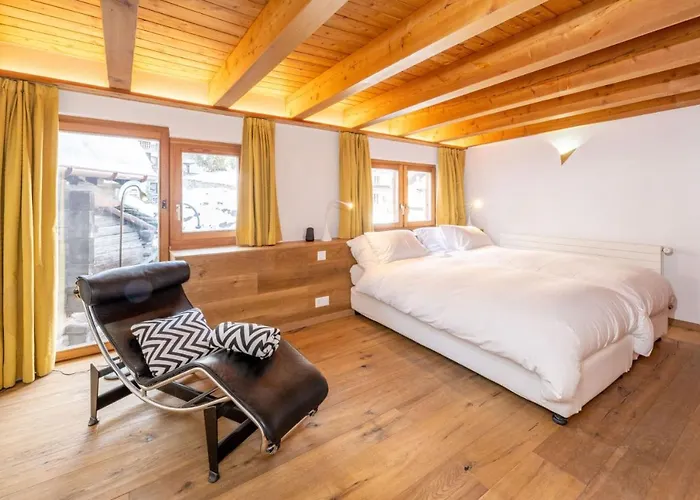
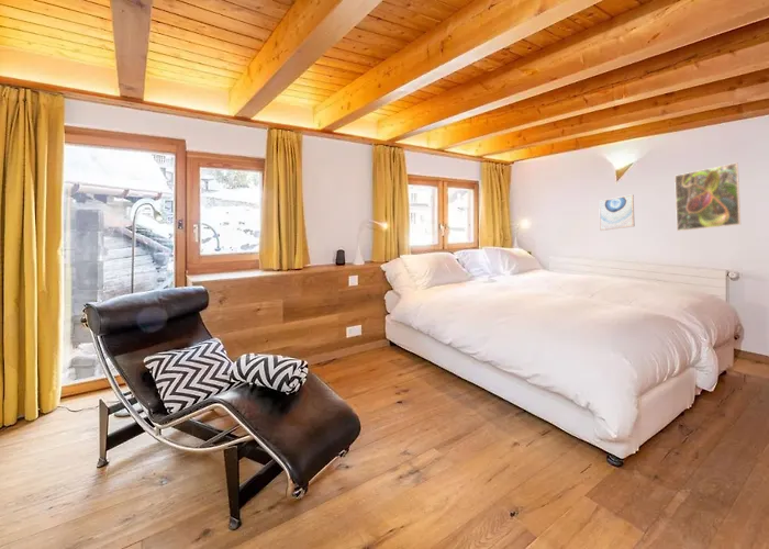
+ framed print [673,161,742,232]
+ wall art [598,193,635,232]
